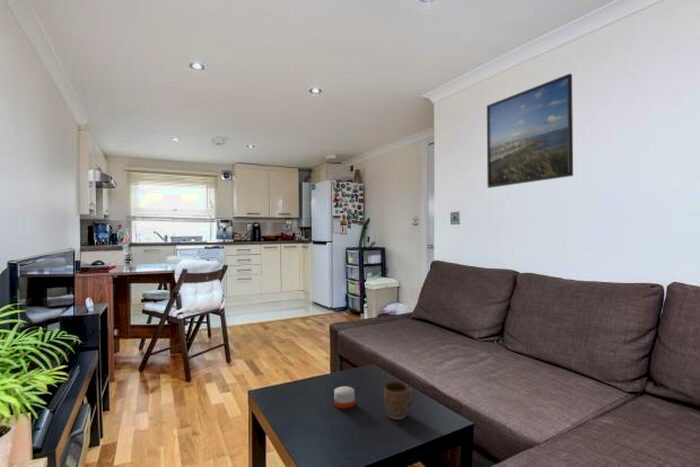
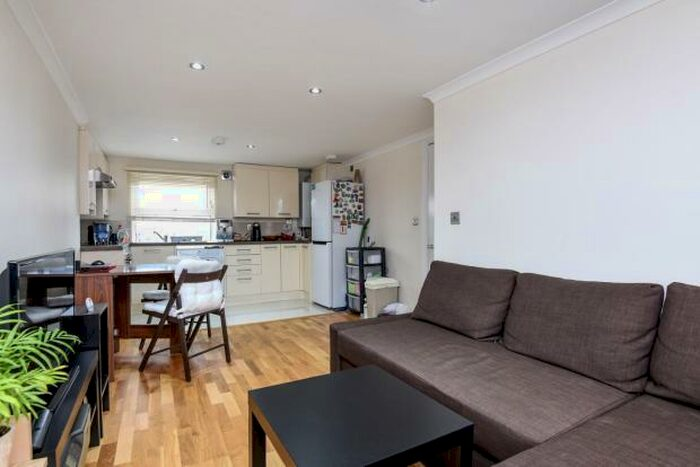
- candle [333,385,356,410]
- mug [383,380,416,421]
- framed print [486,73,574,189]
